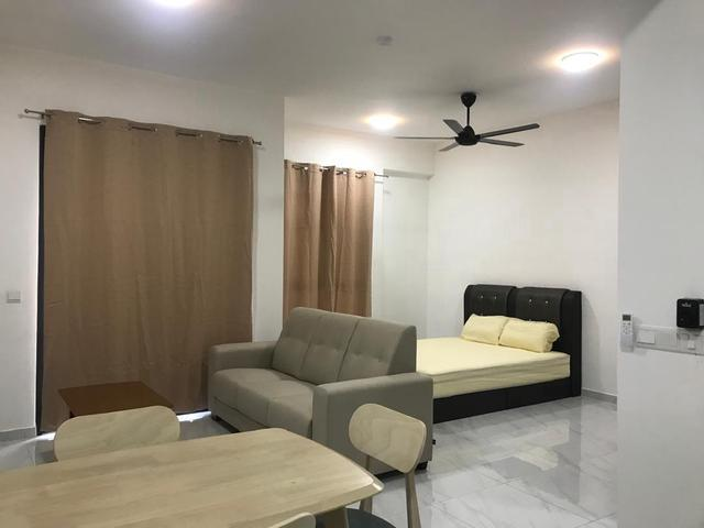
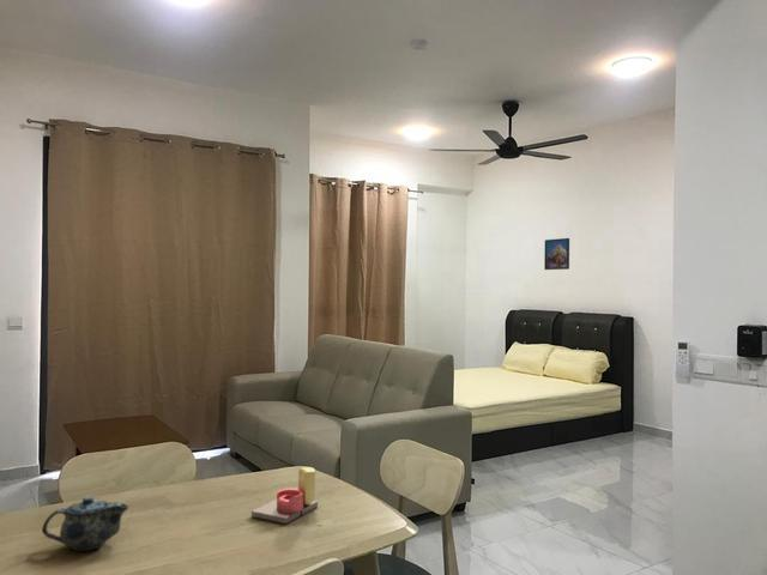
+ candle [250,466,319,525]
+ chinaware [41,495,129,552]
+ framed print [543,237,570,271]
